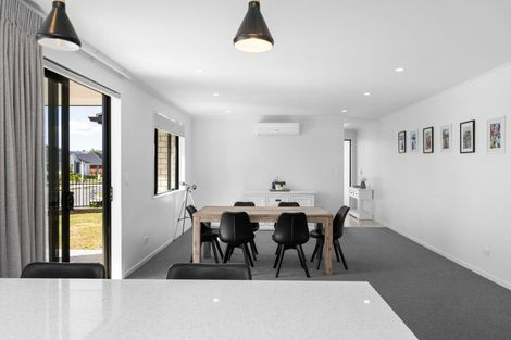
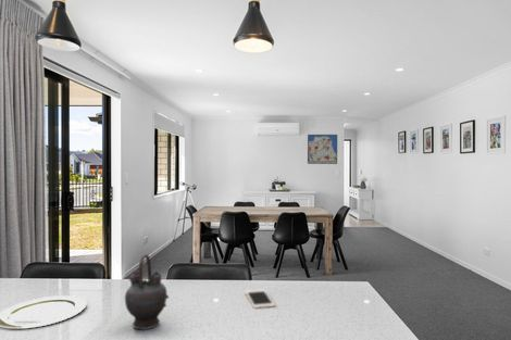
+ wall art [307,134,338,165]
+ teapot [124,253,170,330]
+ cell phone [245,288,276,310]
+ plate [0,294,88,330]
